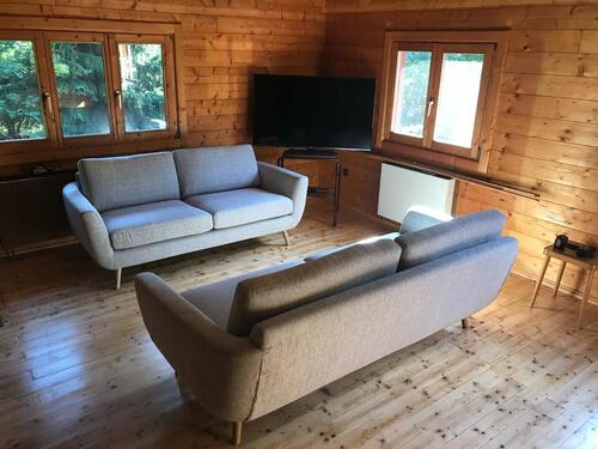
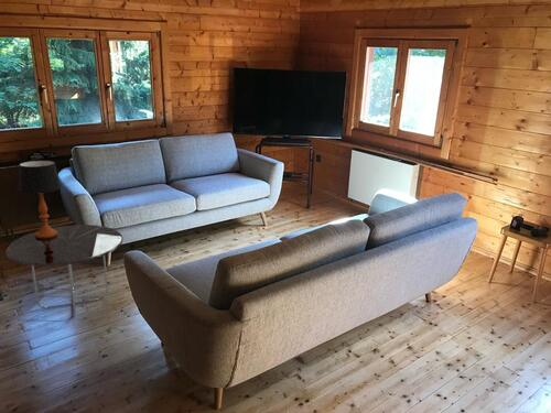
+ side table [6,224,125,317]
+ table lamp [18,160,63,239]
